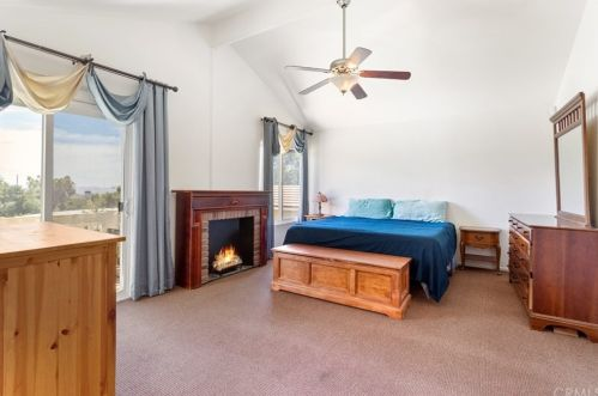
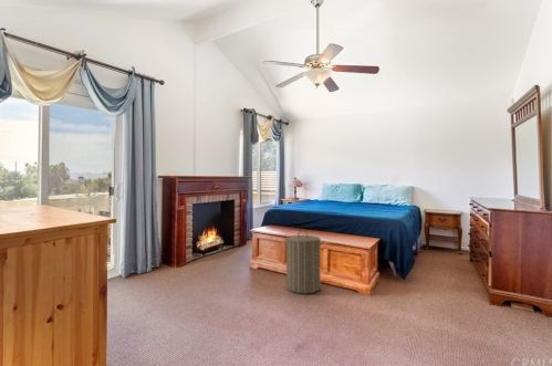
+ laundry hamper [283,229,325,295]
